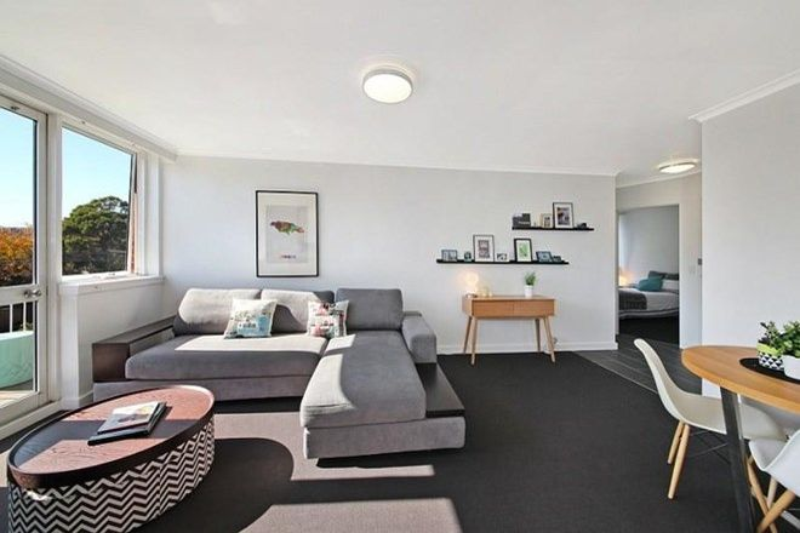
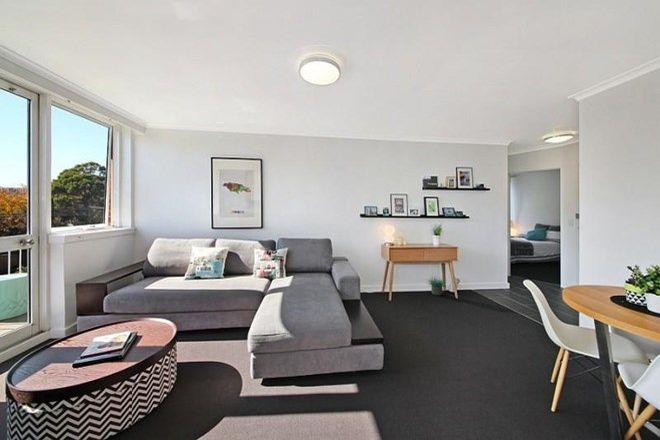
+ potted plant [424,273,450,296]
